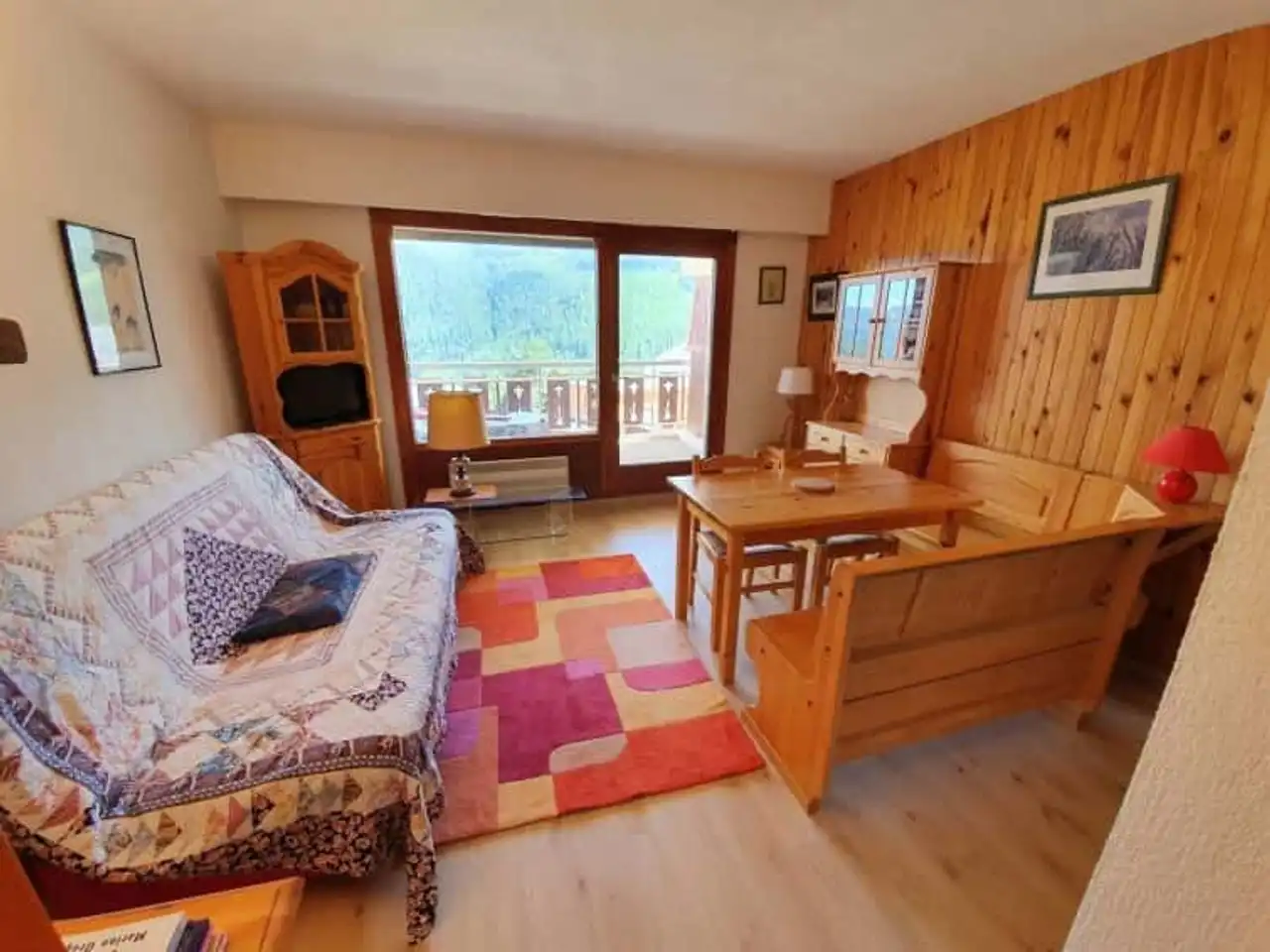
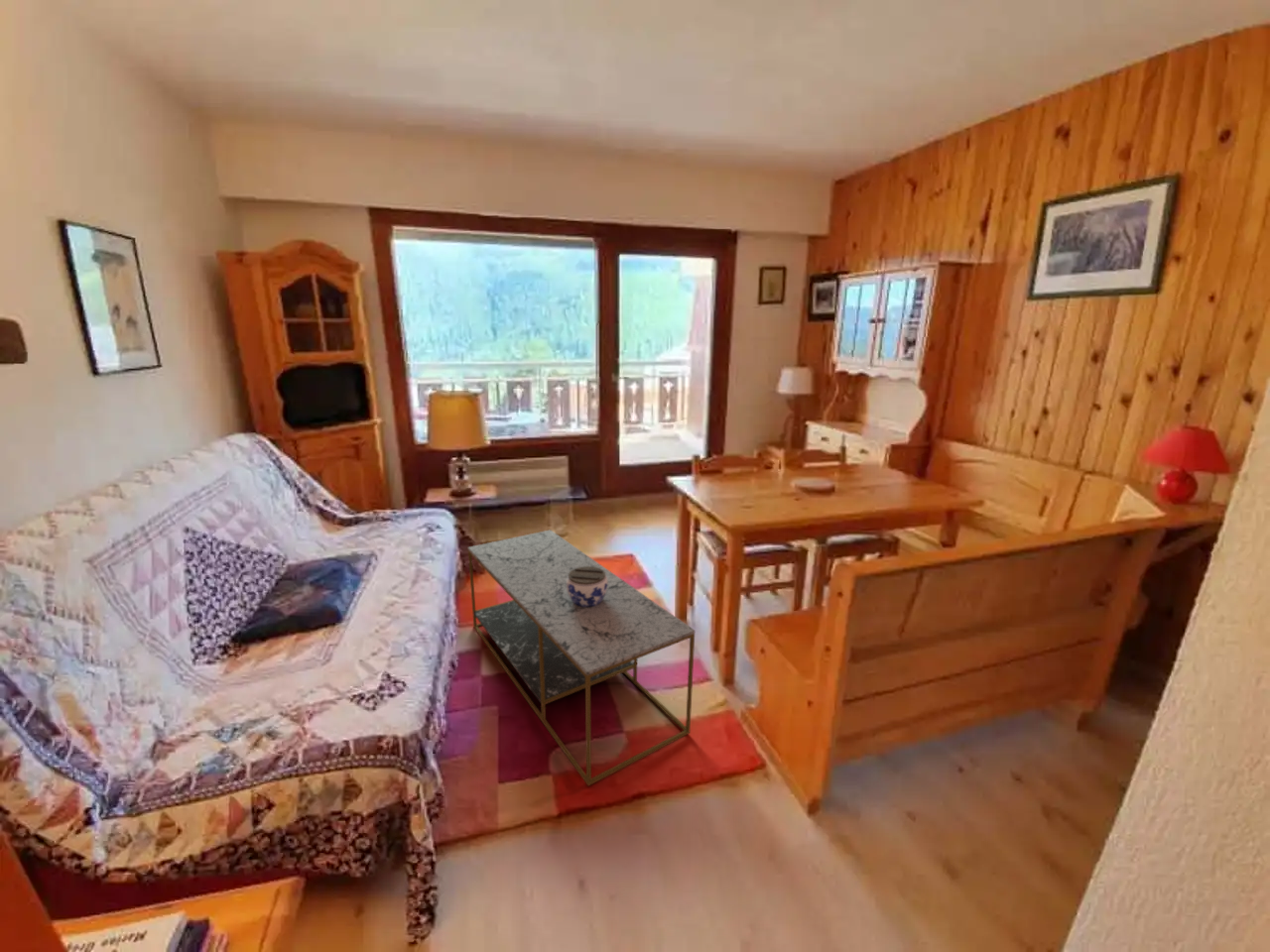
+ coffee table [467,529,697,786]
+ jar [567,566,607,607]
